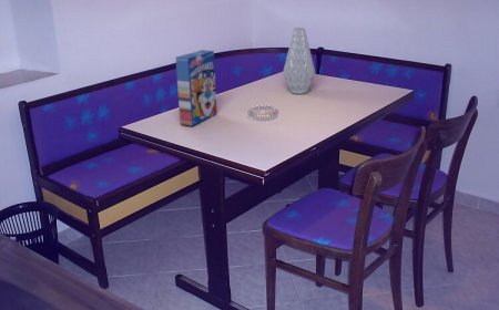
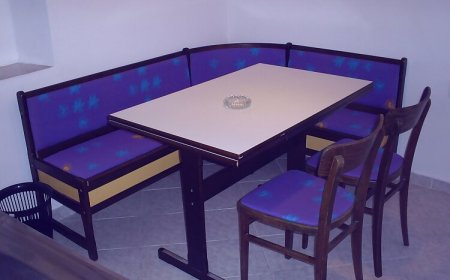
- cereal box [174,49,217,127]
- vase [282,27,316,95]
